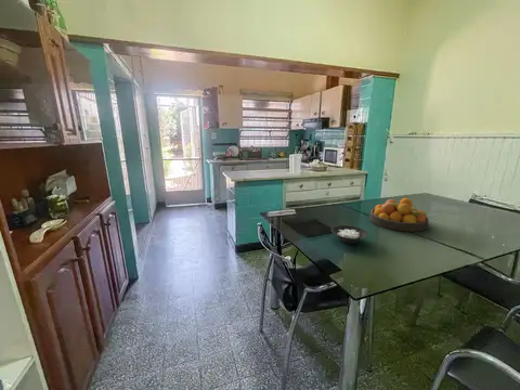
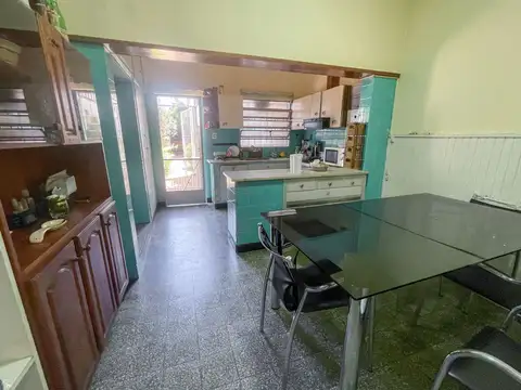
- cereal bowl [330,224,369,245]
- fruit bowl [368,197,430,233]
